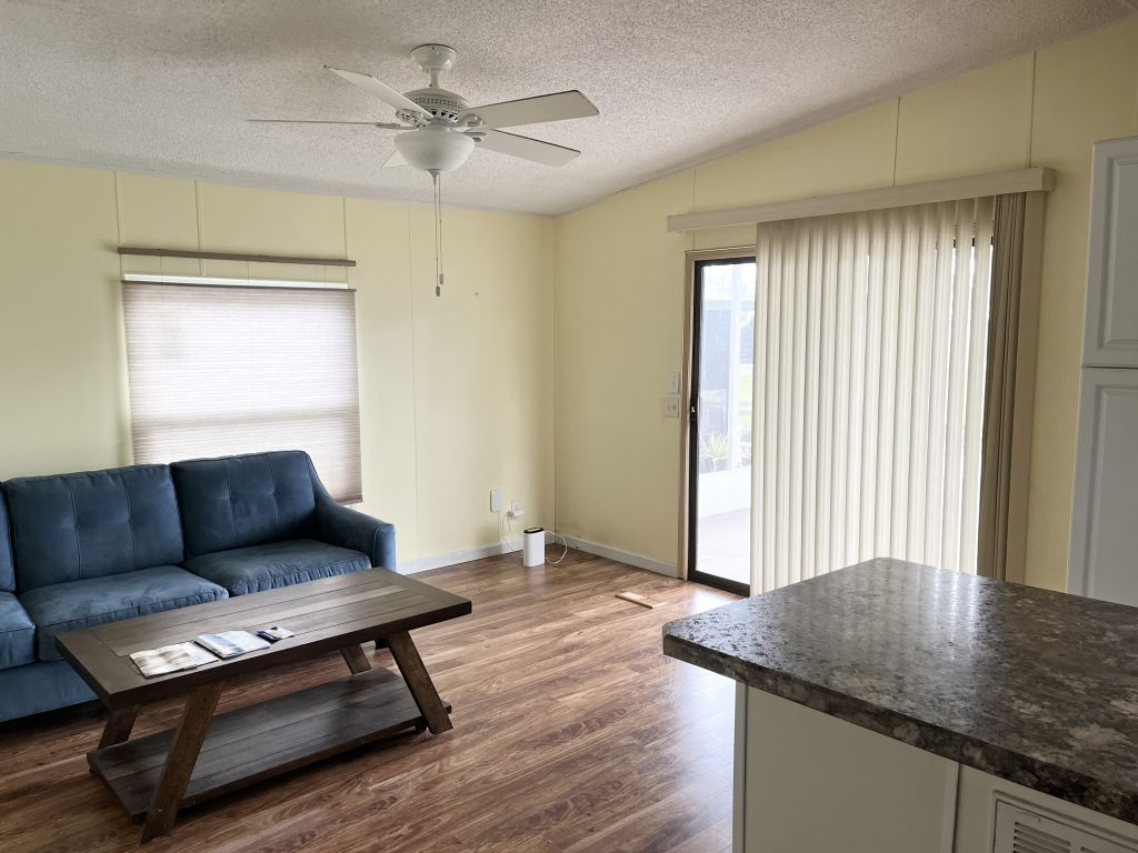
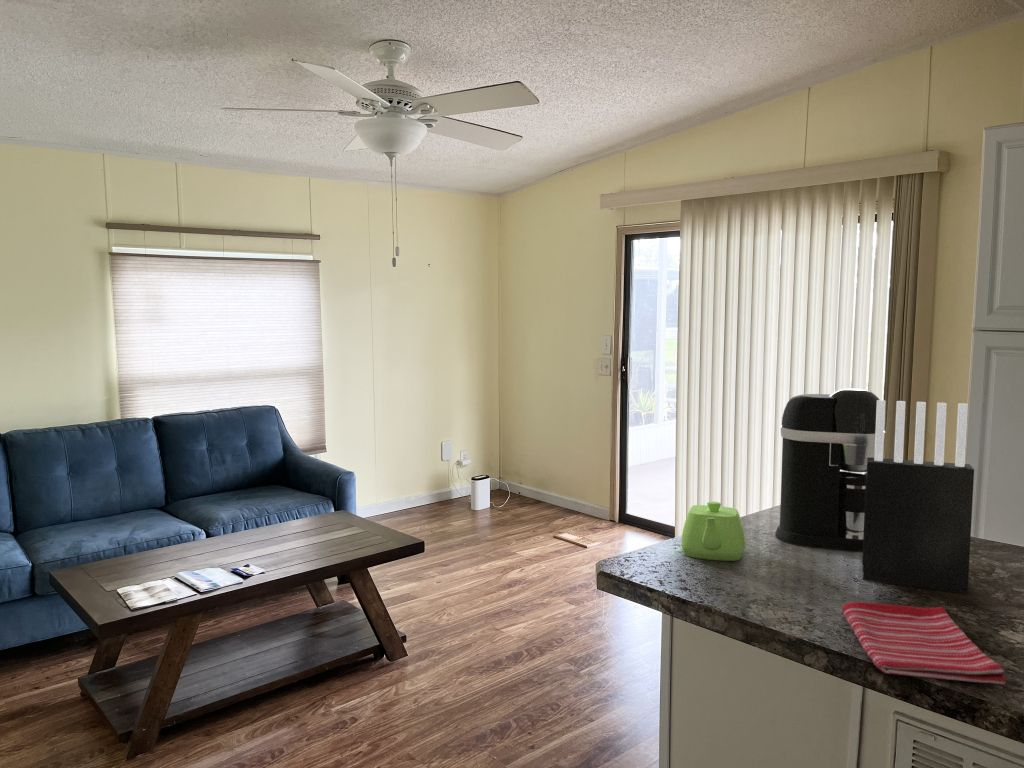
+ teapot [681,500,746,562]
+ dish towel [841,601,1007,686]
+ knife block [861,399,975,594]
+ coffee maker [775,387,886,552]
